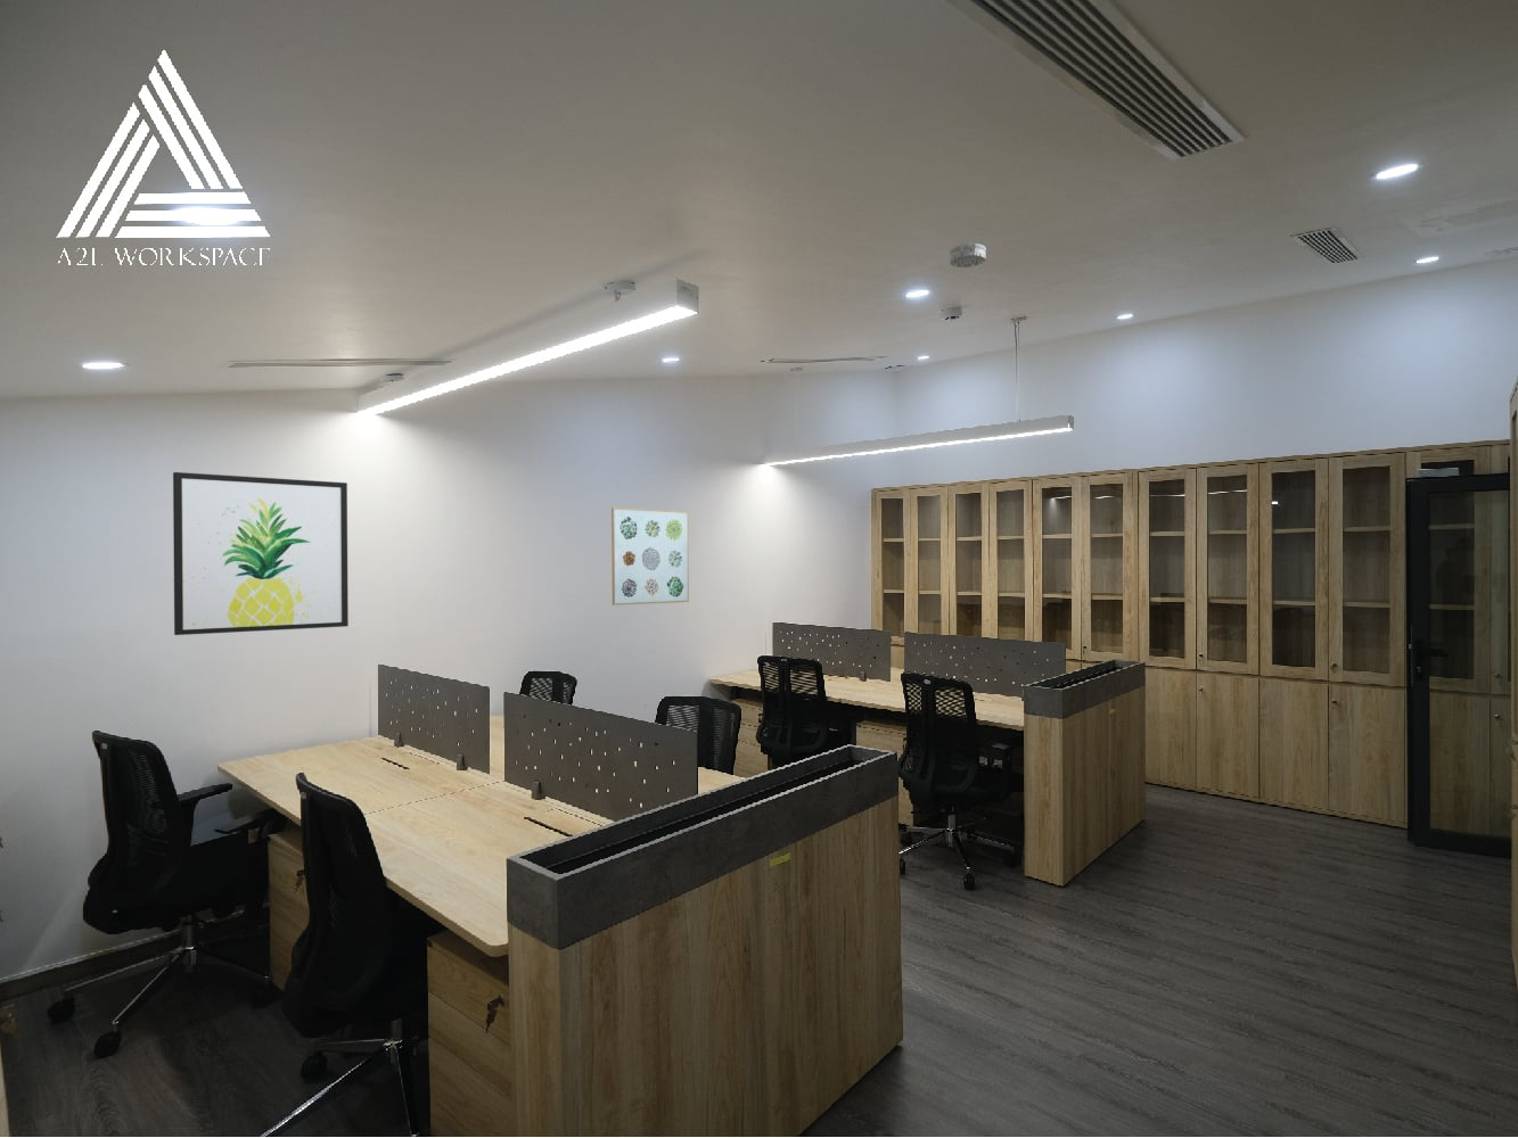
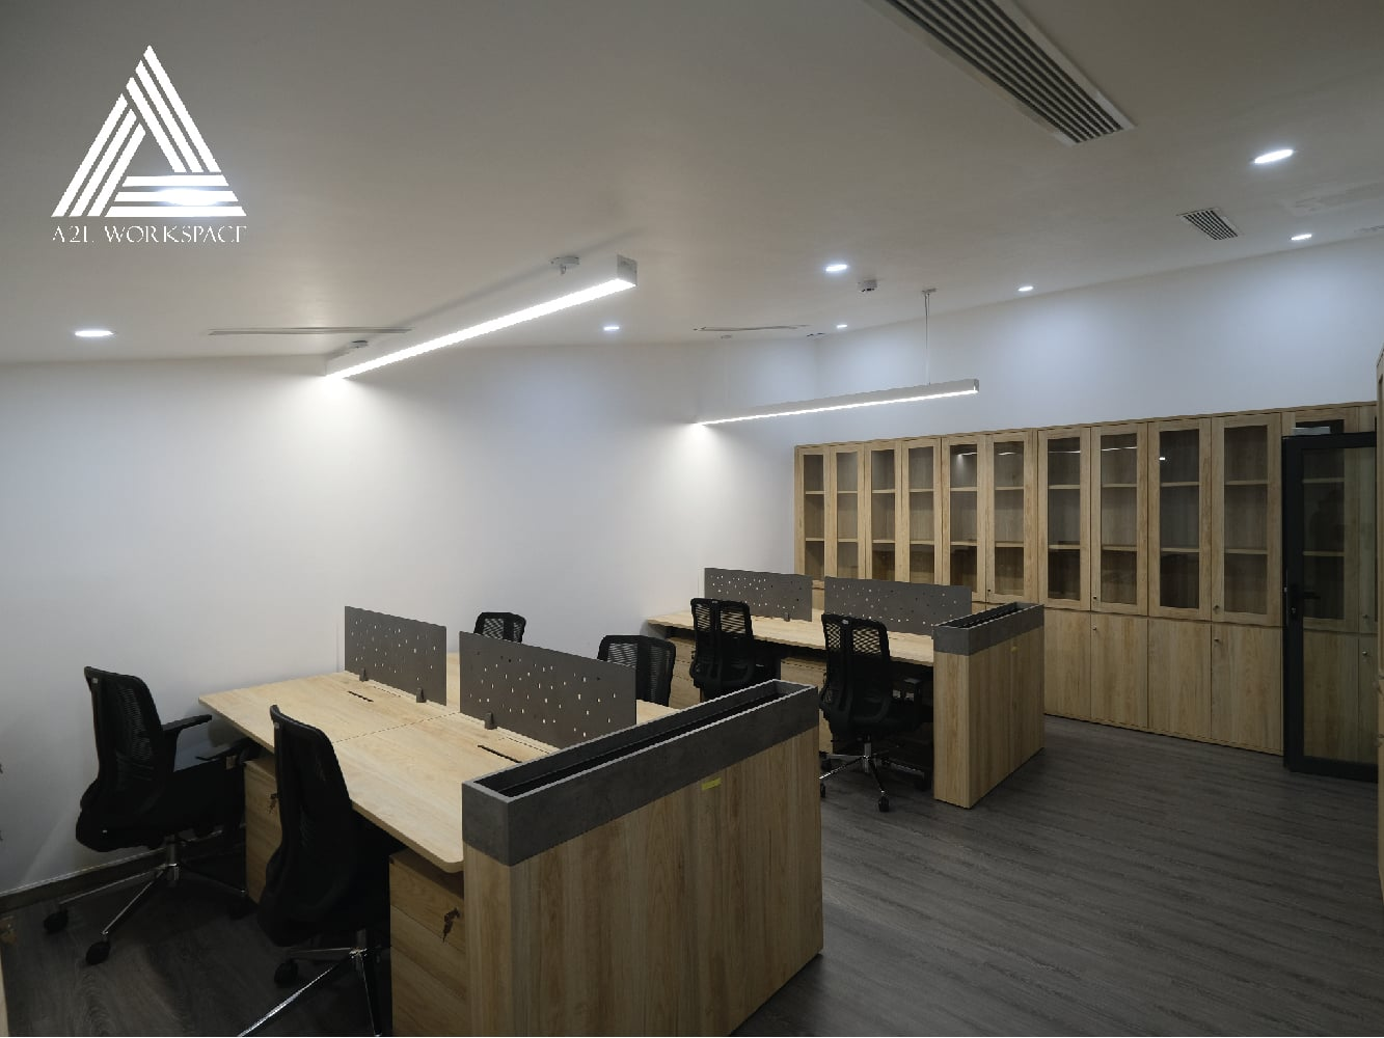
- wall art [610,507,690,606]
- smoke detector [949,243,987,269]
- wall art [172,471,349,636]
